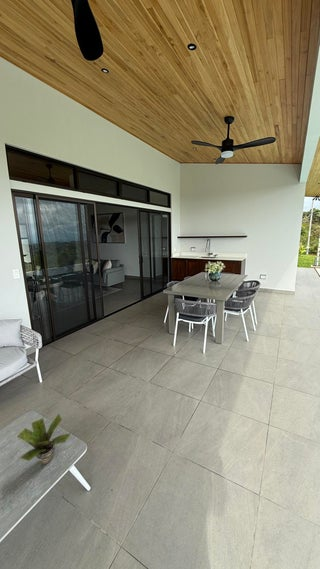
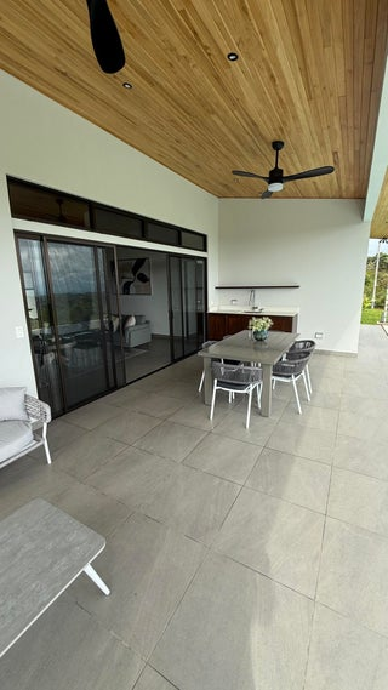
- potted plant [16,413,72,465]
